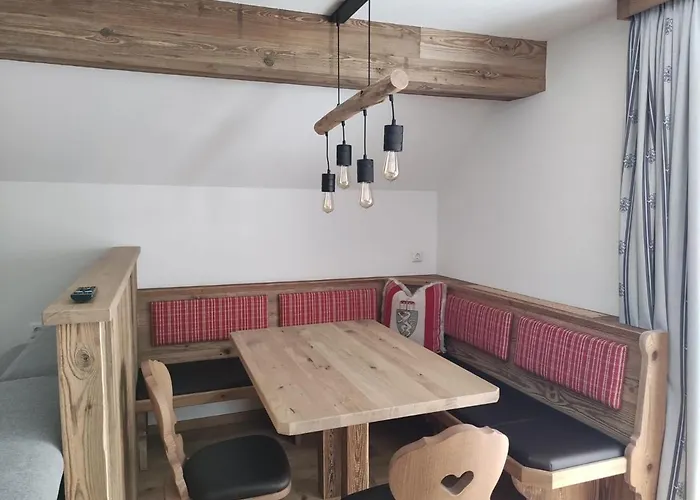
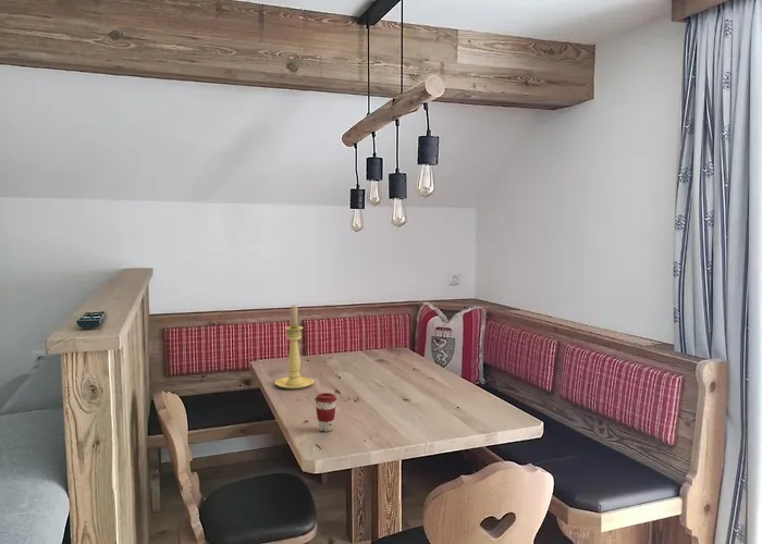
+ coffee cup [314,392,337,433]
+ candle holder [274,305,315,390]
